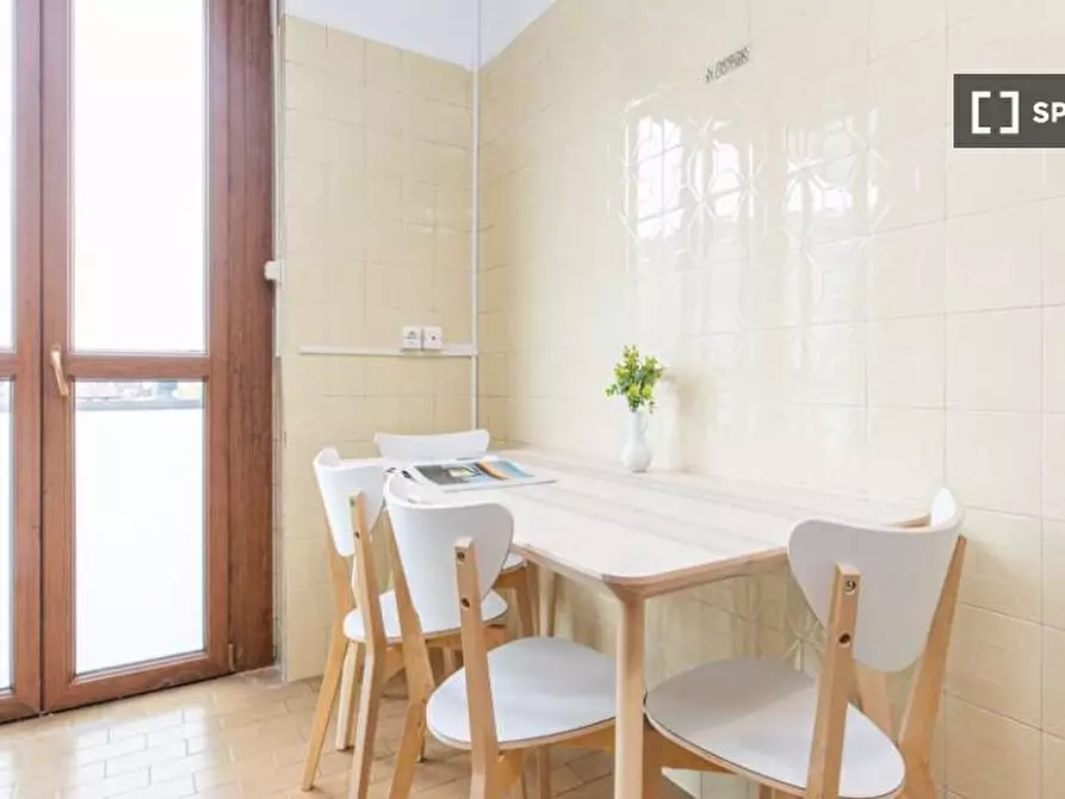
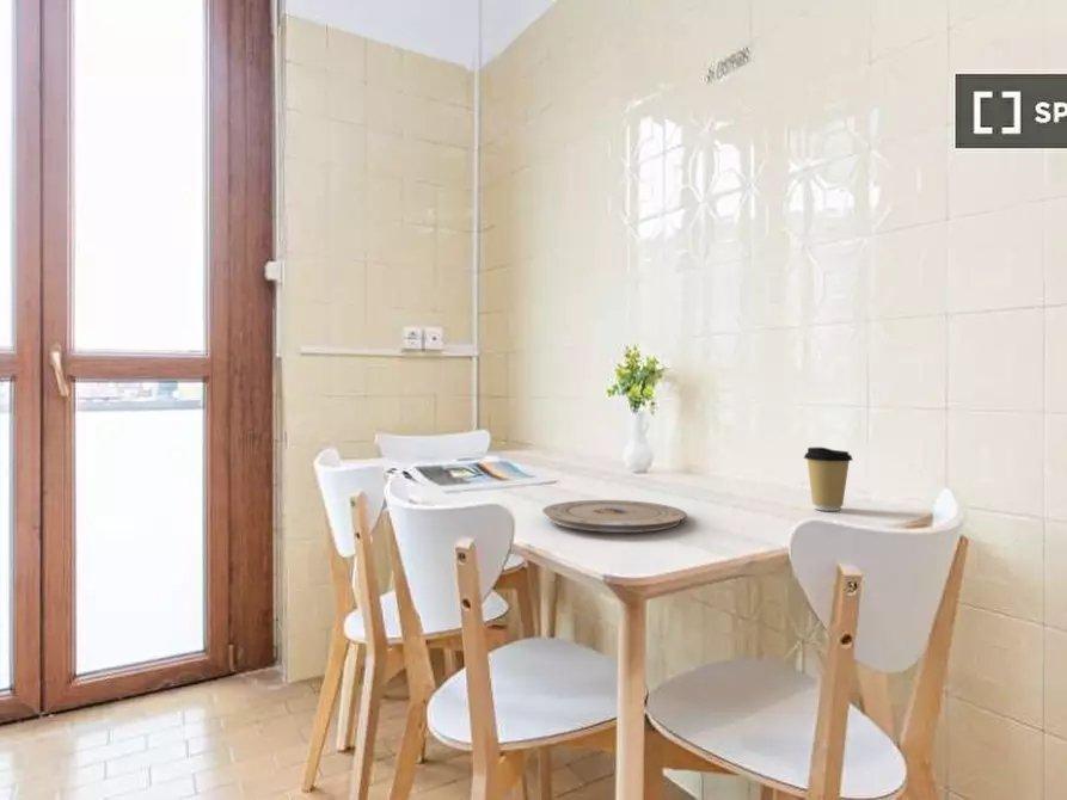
+ coffee cup [803,447,854,512]
+ plate [541,499,688,534]
